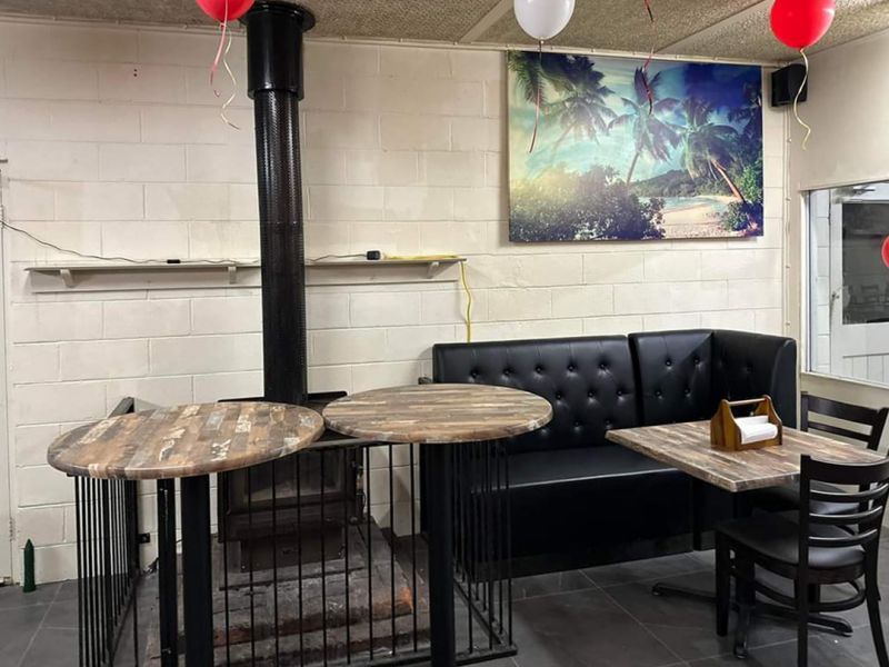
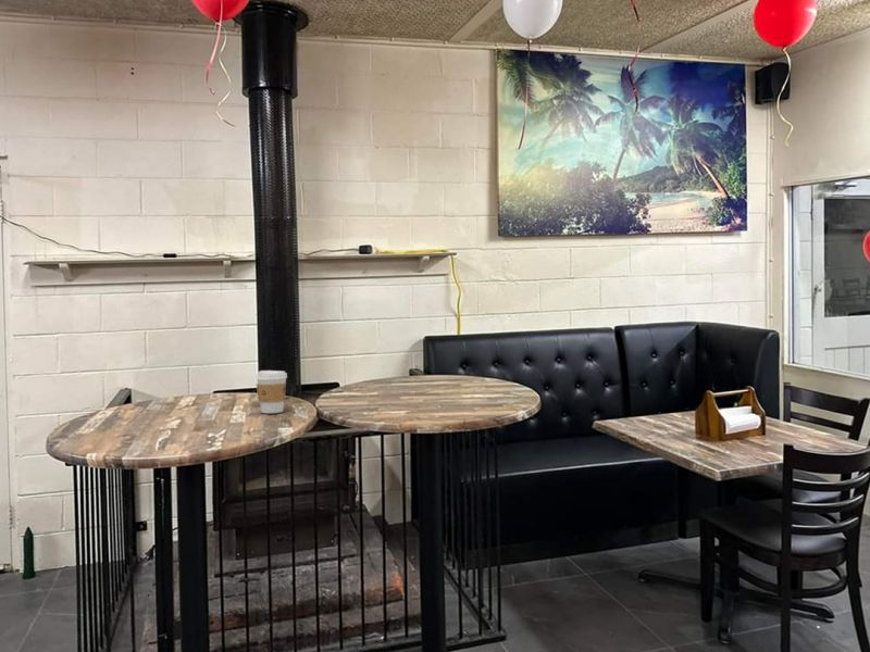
+ coffee cup [254,369,288,414]
